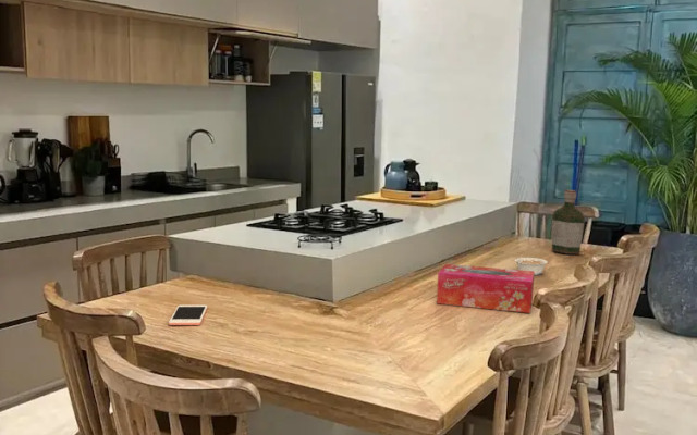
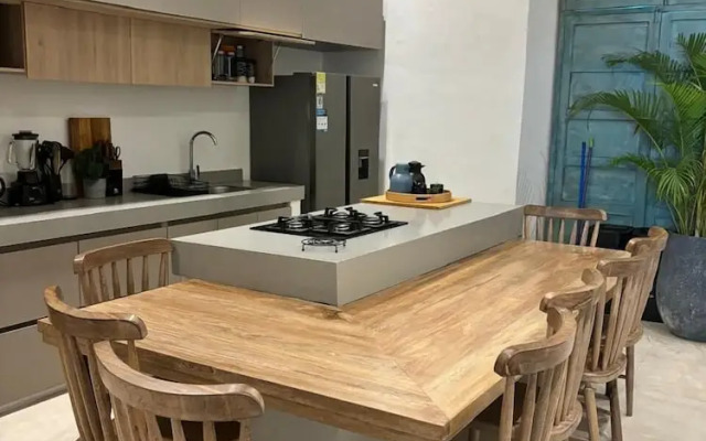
- legume [512,257,549,276]
- bottle [551,189,586,256]
- tissue box [436,263,535,314]
- cell phone [168,304,208,326]
